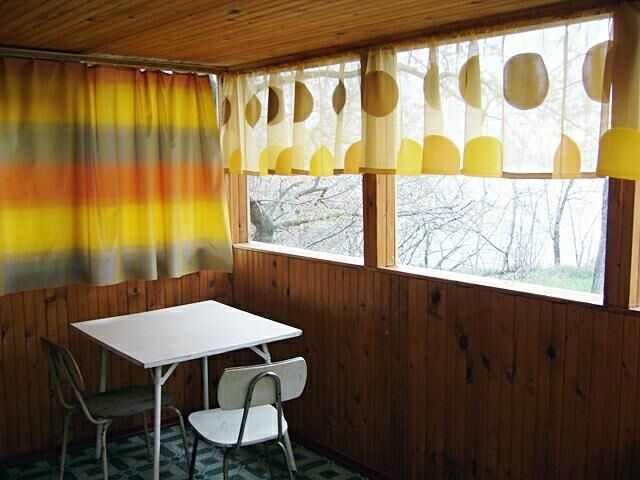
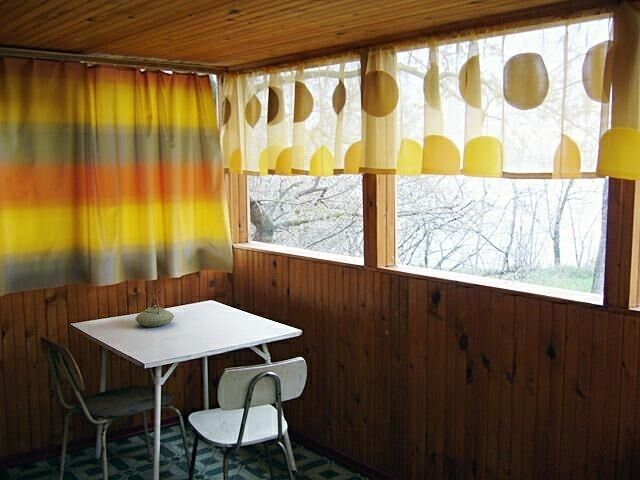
+ teapot [134,293,175,328]
